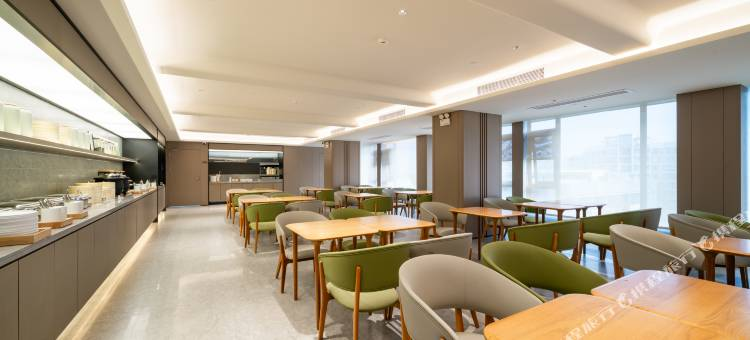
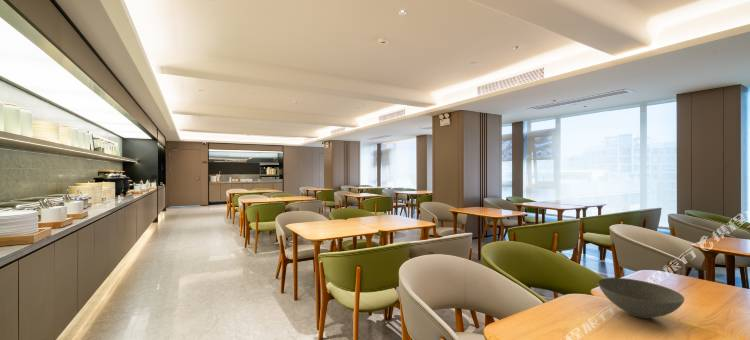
+ bowl [597,277,686,320]
